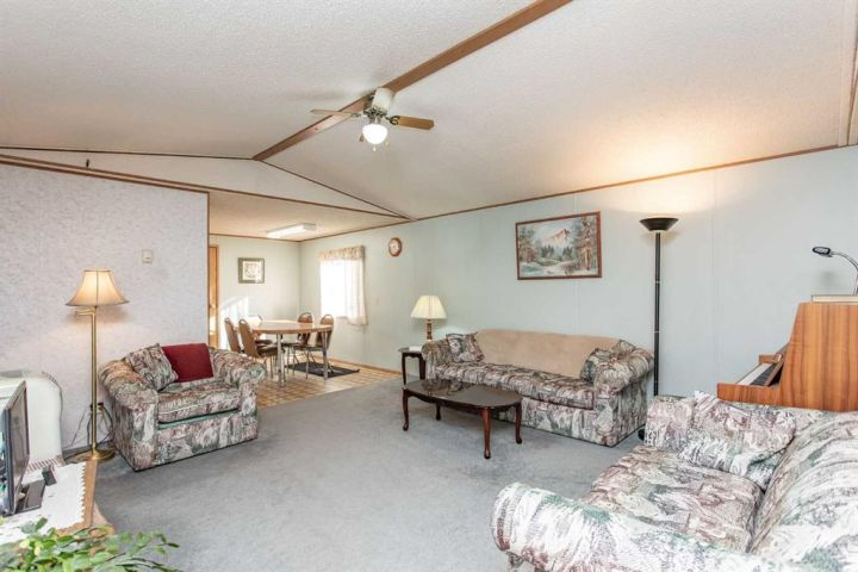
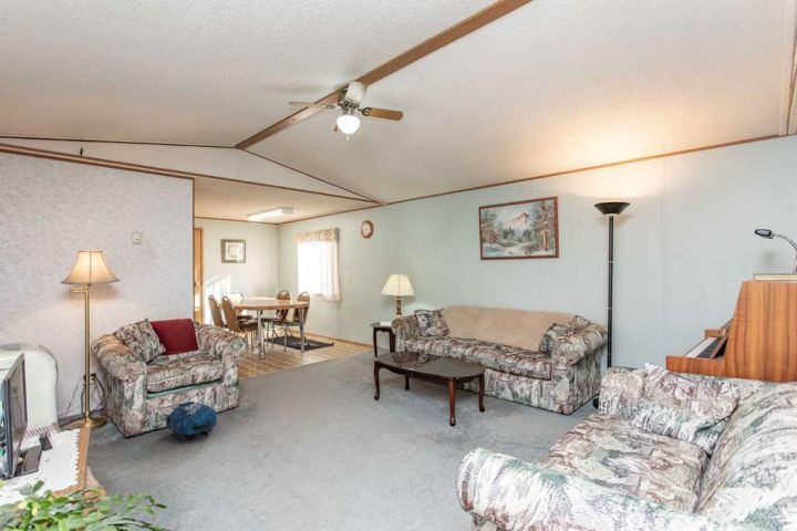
+ backpack [165,400,218,440]
